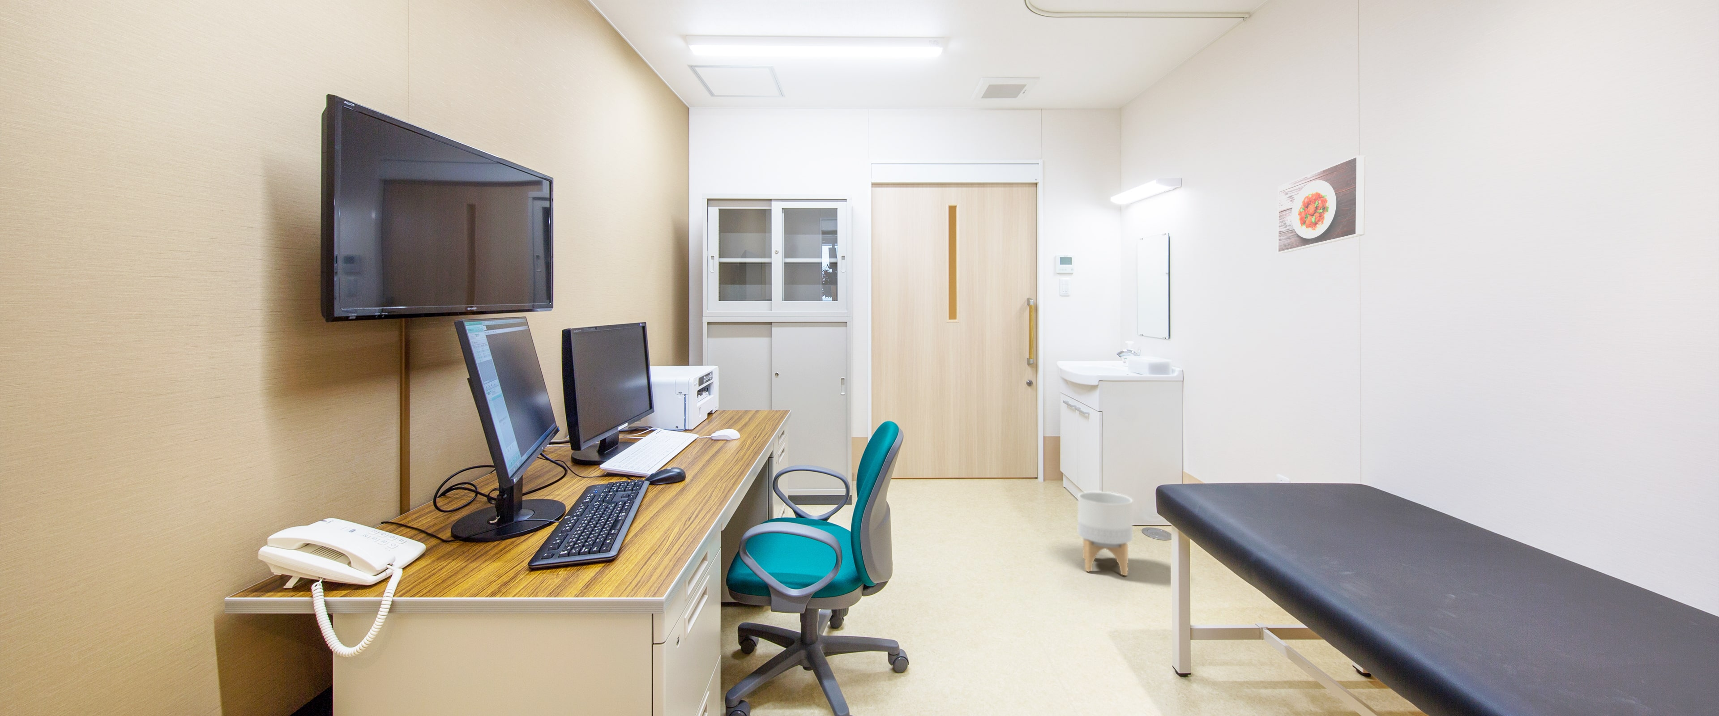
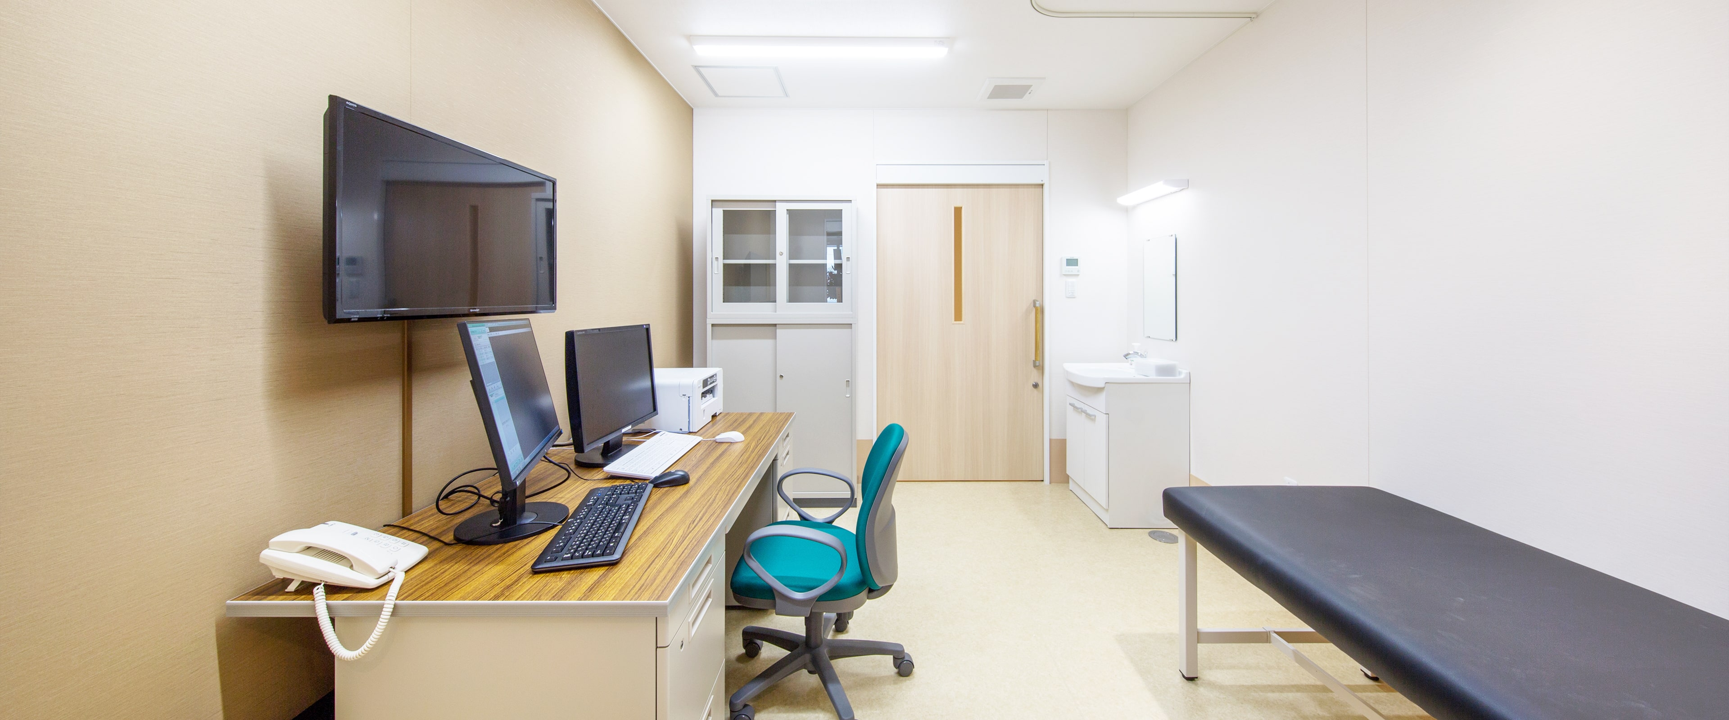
- planter [1078,491,1132,576]
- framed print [1277,155,1366,253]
